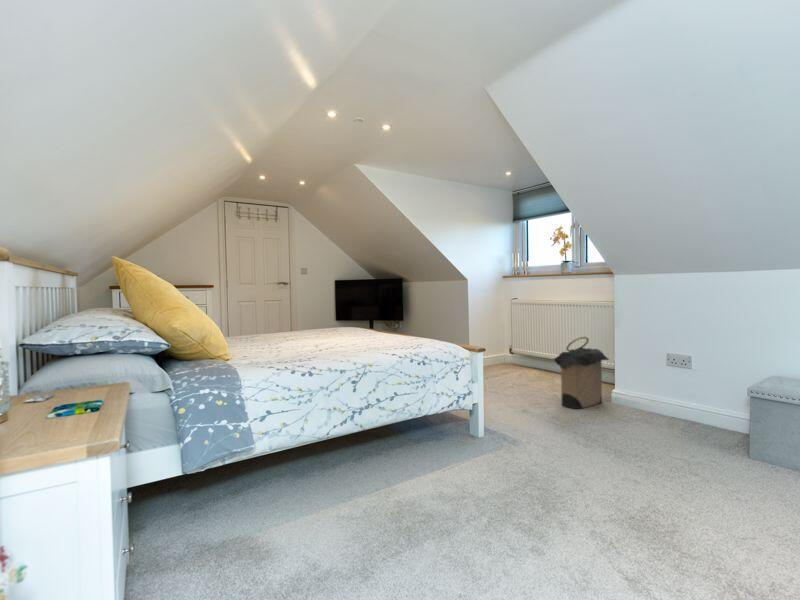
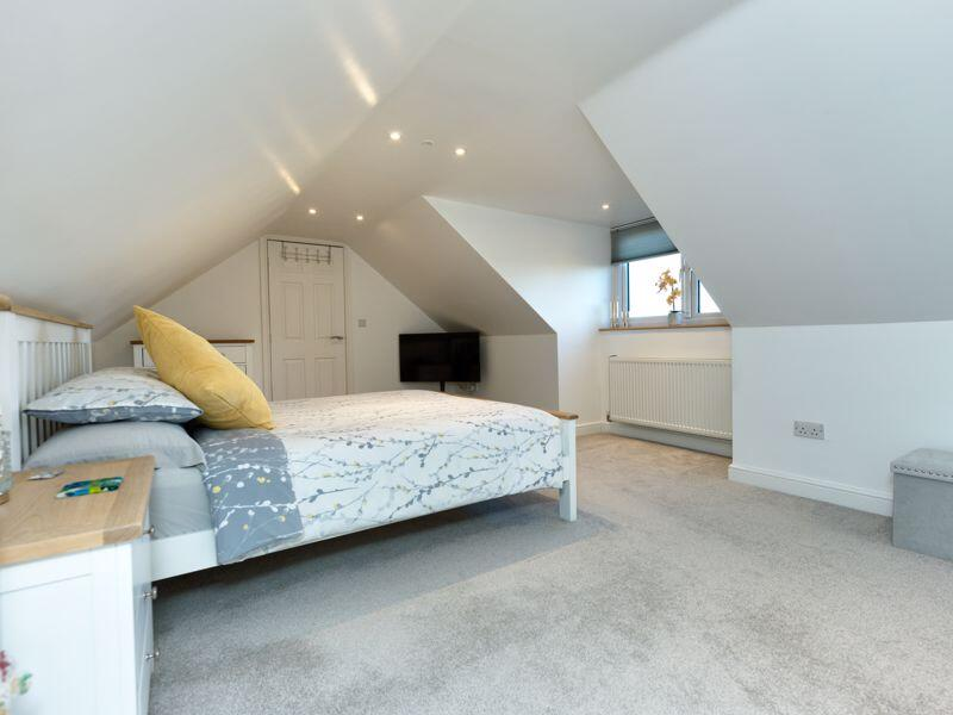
- laundry hamper [553,336,611,410]
